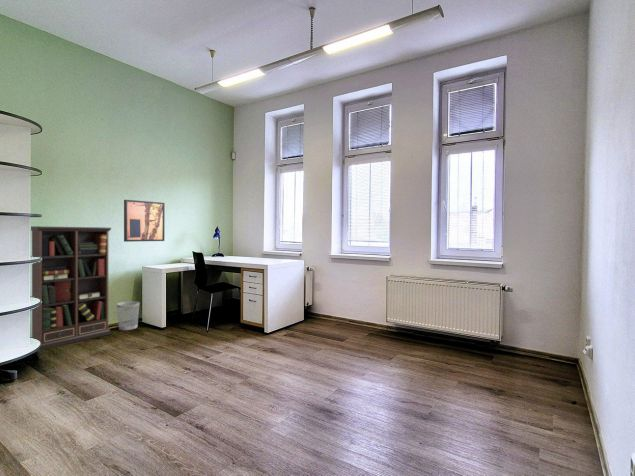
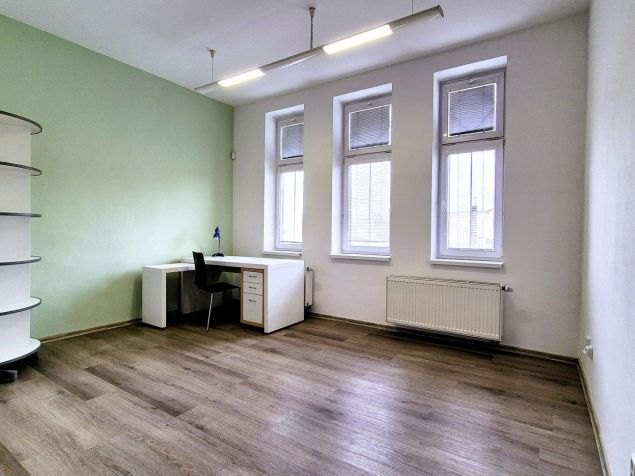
- bookcase [30,225,112,351]
- wastebasket [116,300,141,331]
- wall art [123,199,166,243]
